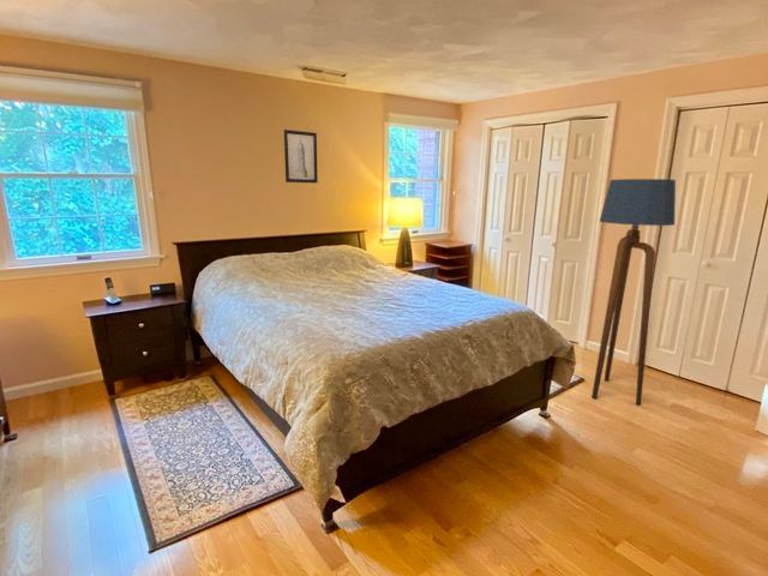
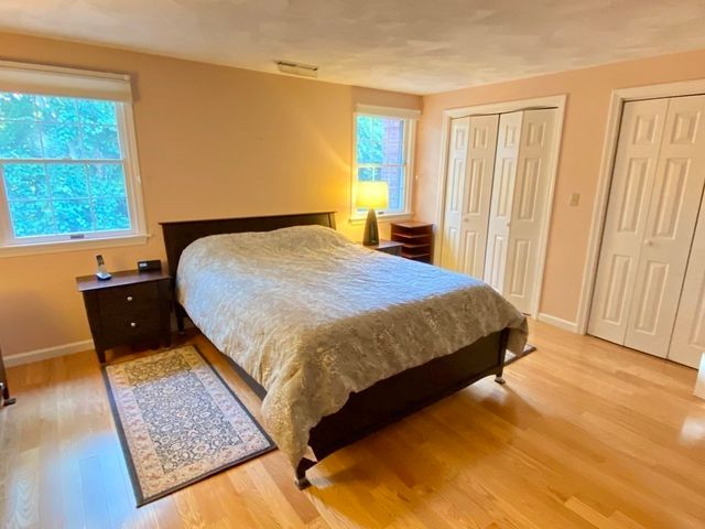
- floor lamp [590,178,677,406]
- wall art [283,128,319,184]
